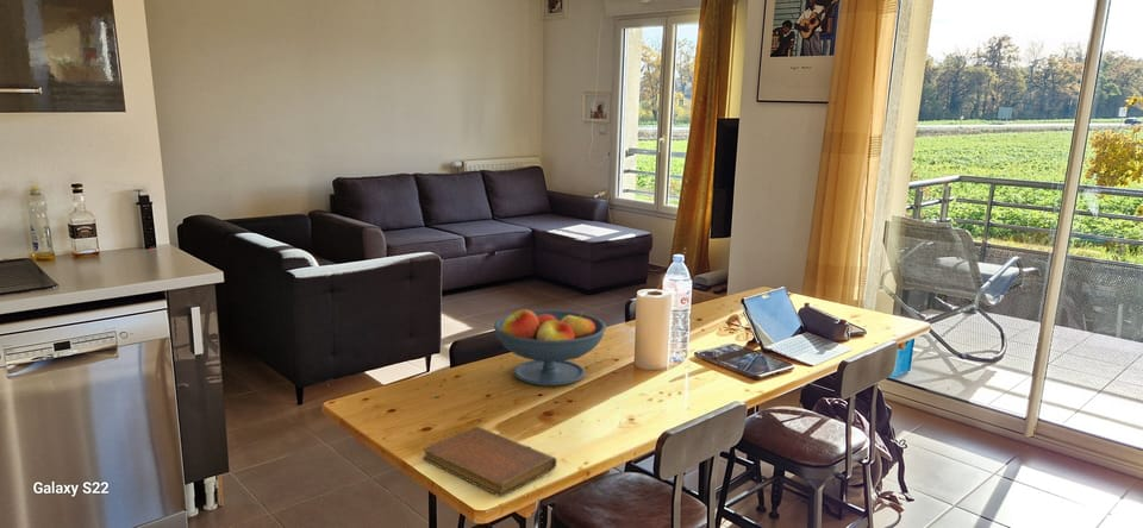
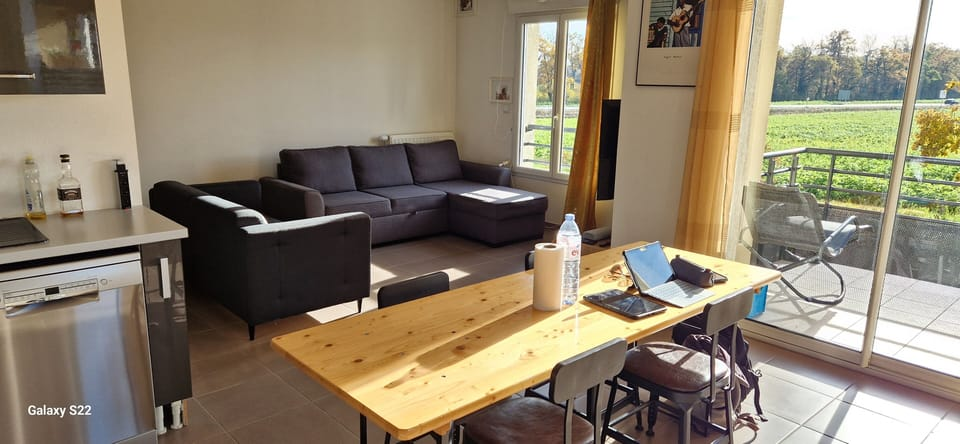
- fruit bowl [493,308,607,386]
- notebook [421,426,557,498]
